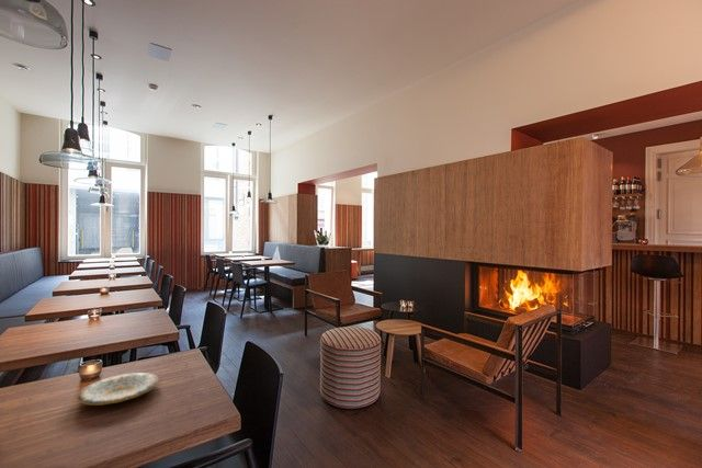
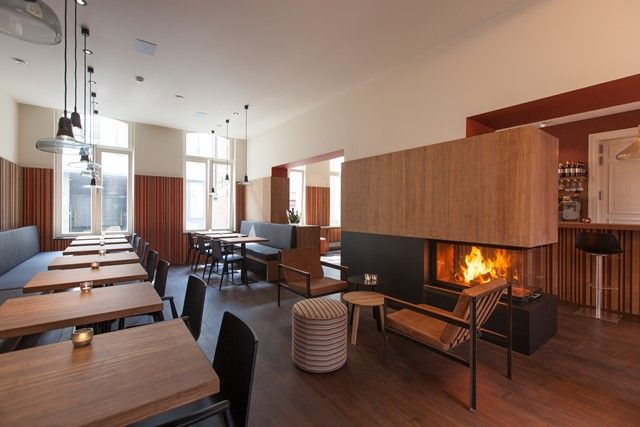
- plate [76,372,160,406]
